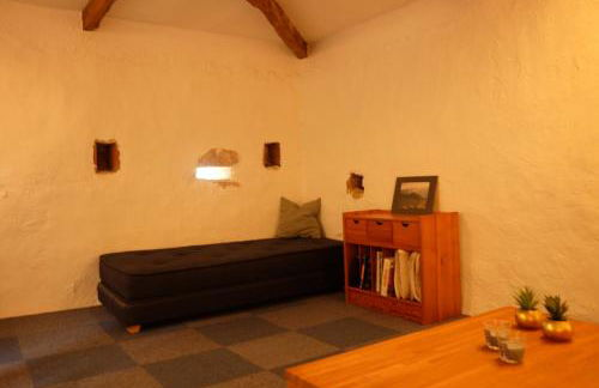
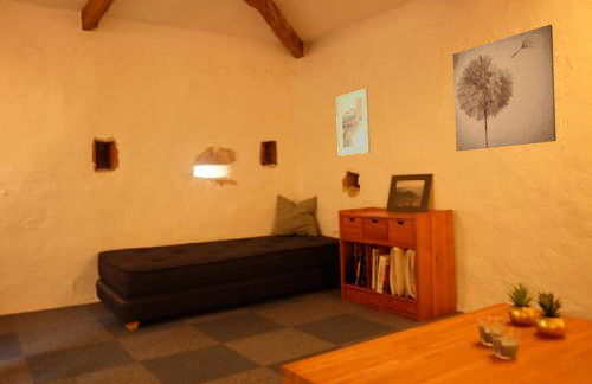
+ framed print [335,88,372,158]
+ wall art [451,24,558,152]
